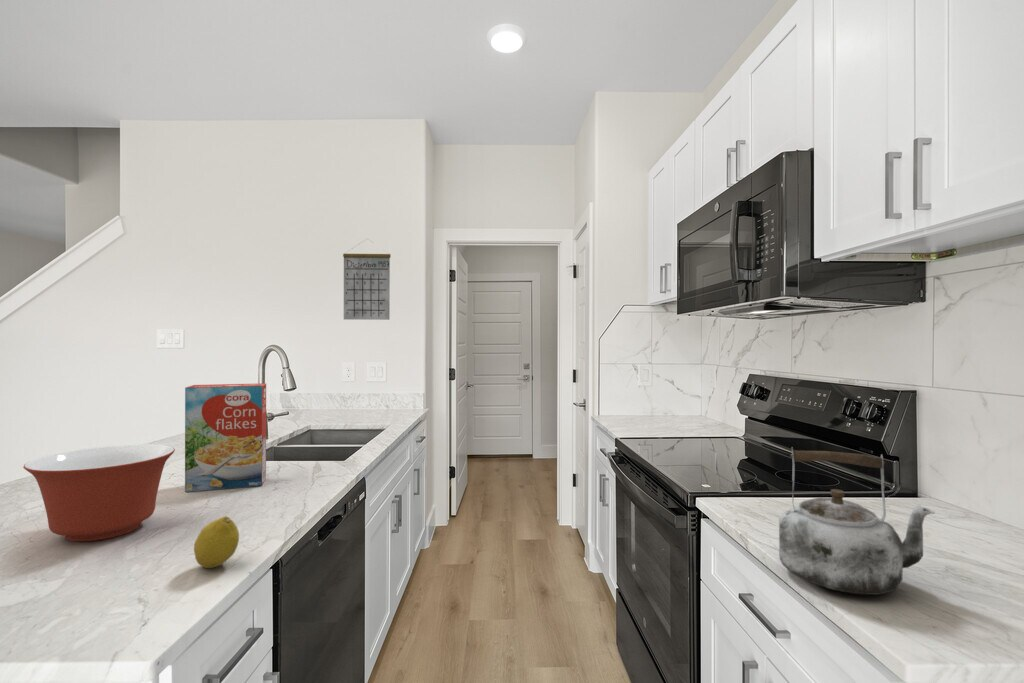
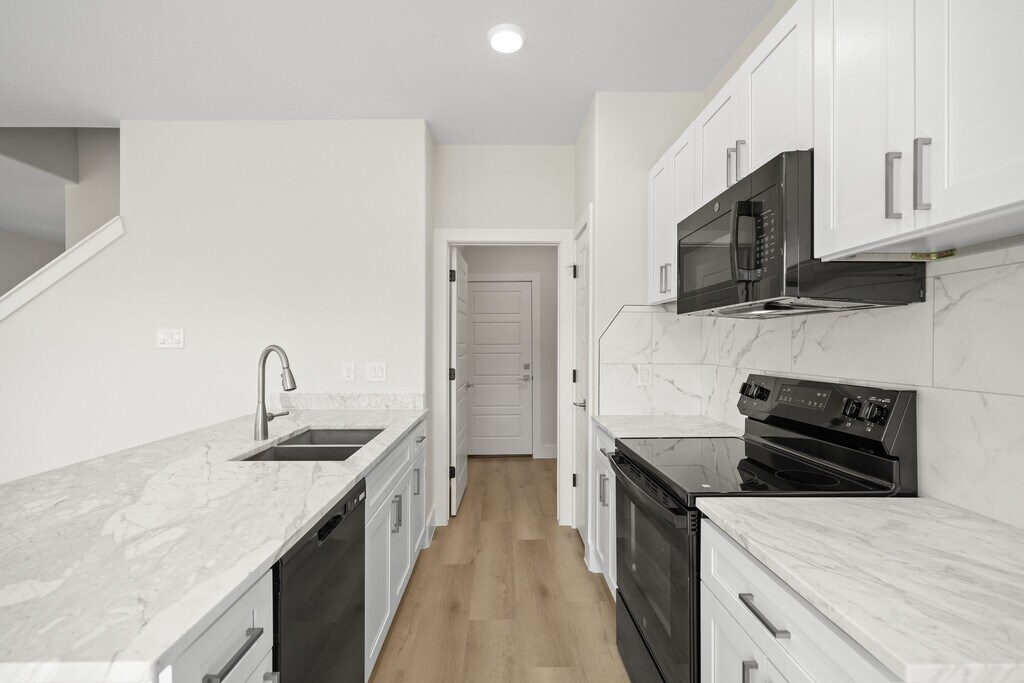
- calendar [342,238,392,321]
- cereal box [184,382,267,493]
- fruit [193,515,240,569]
- mixing bowl [22,443,176,542]
- kettle [778,447,936,596]
